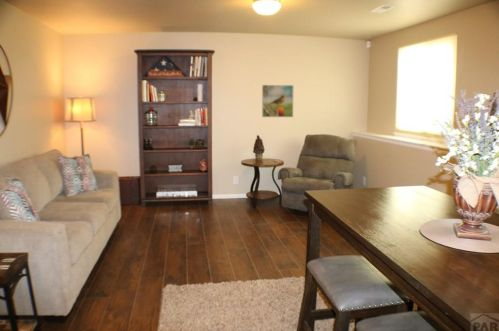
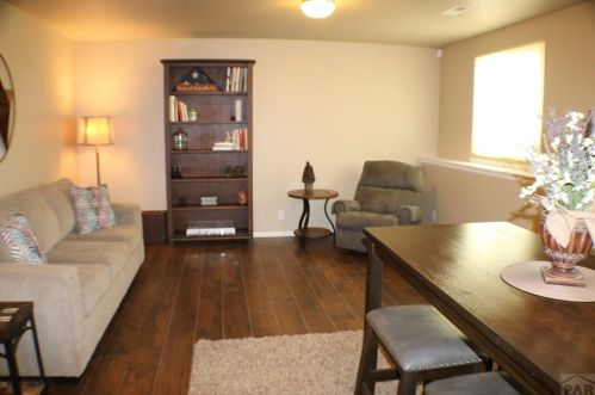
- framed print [261,84,294,118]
